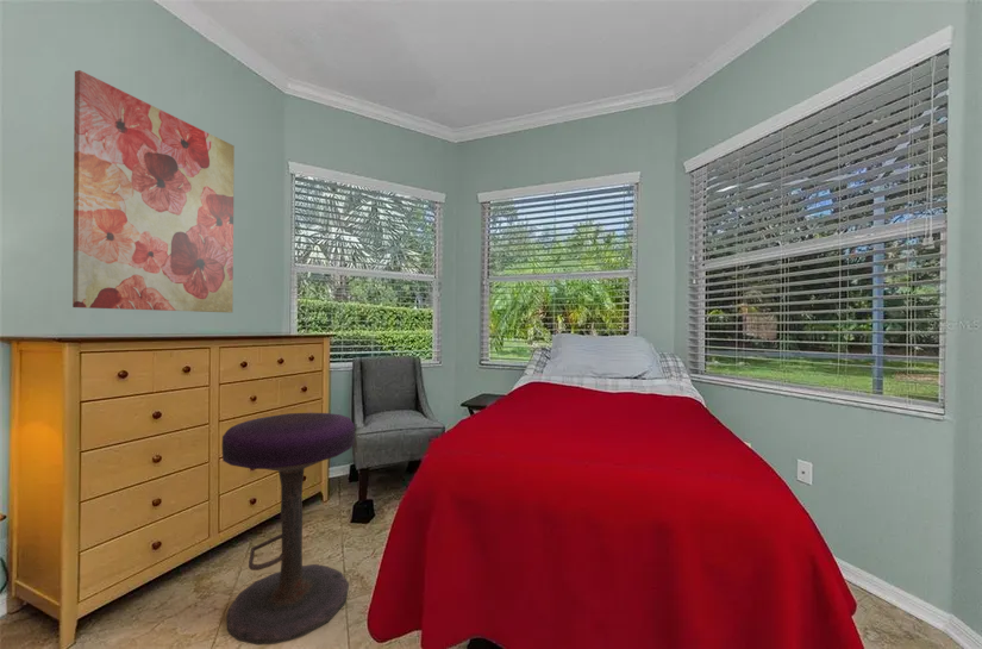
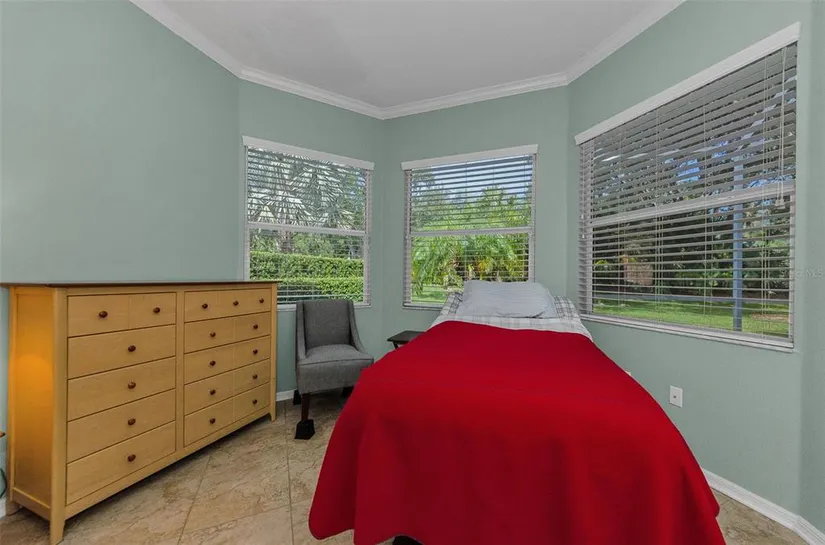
- wall art [71,69,236,313]
- stool [221,412,356,647]
